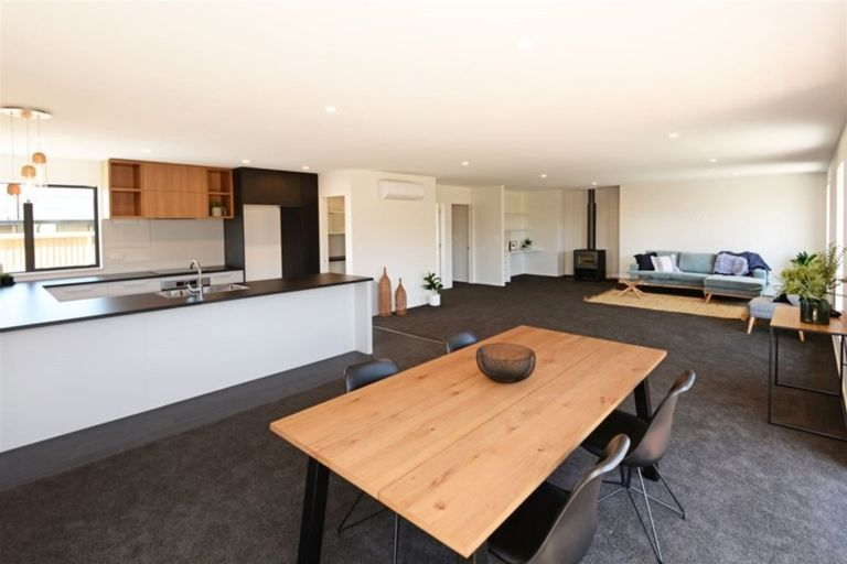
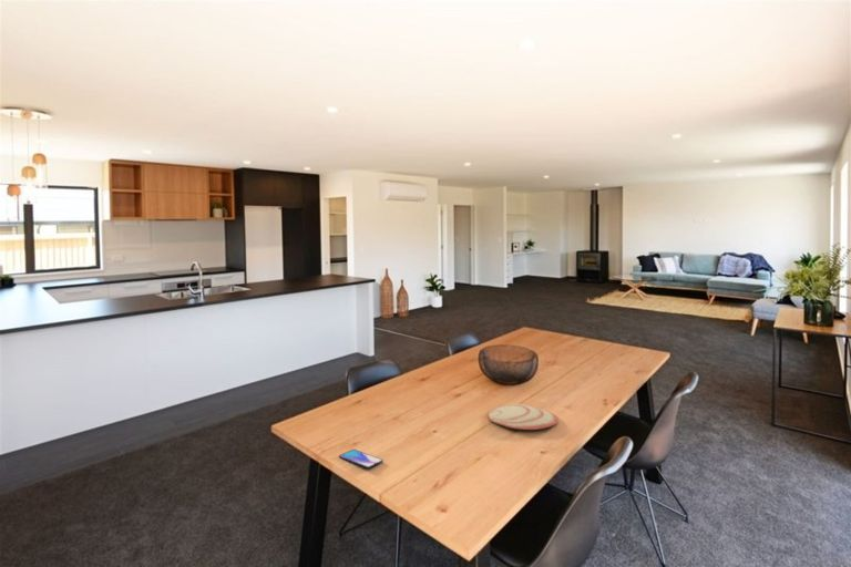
+ smartphone [338,449,383,470]
+ plate [488,403,558,431]
